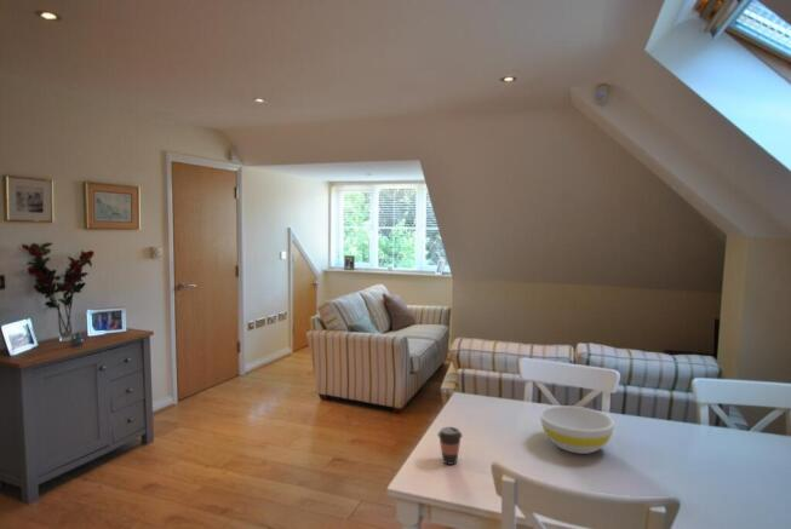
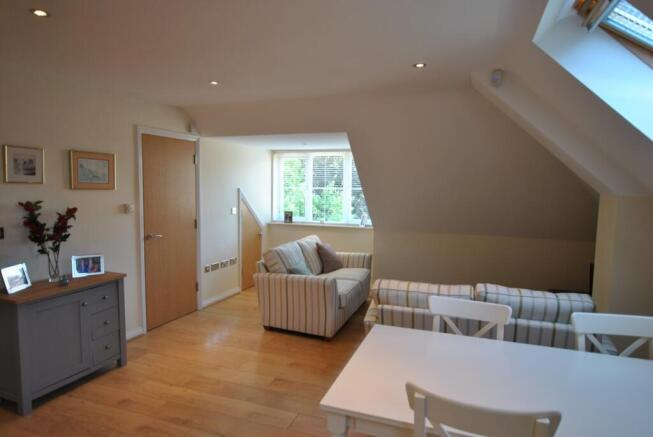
- coffee cup [436,426,464,466]
- bowl [539,404,615,455]
